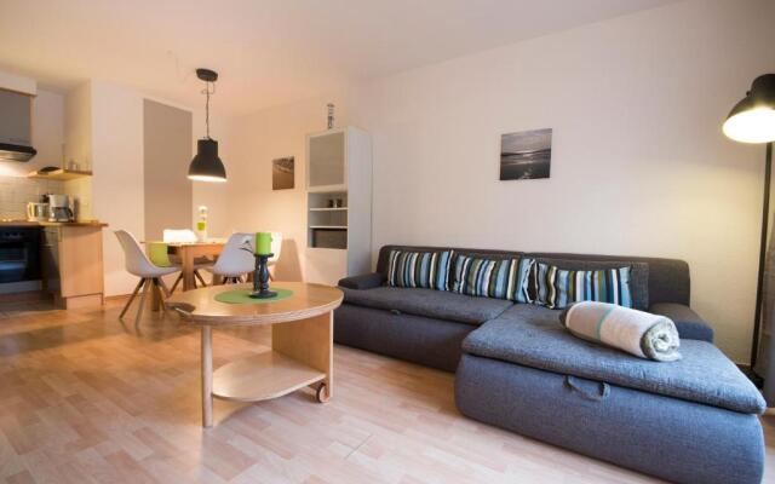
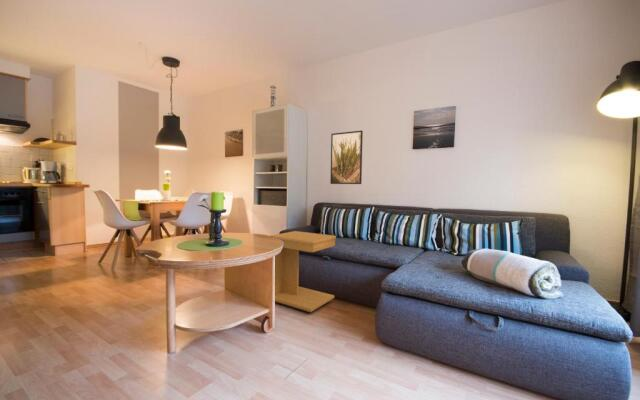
+ side table [270,230,337,313]
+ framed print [329,130,364,185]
